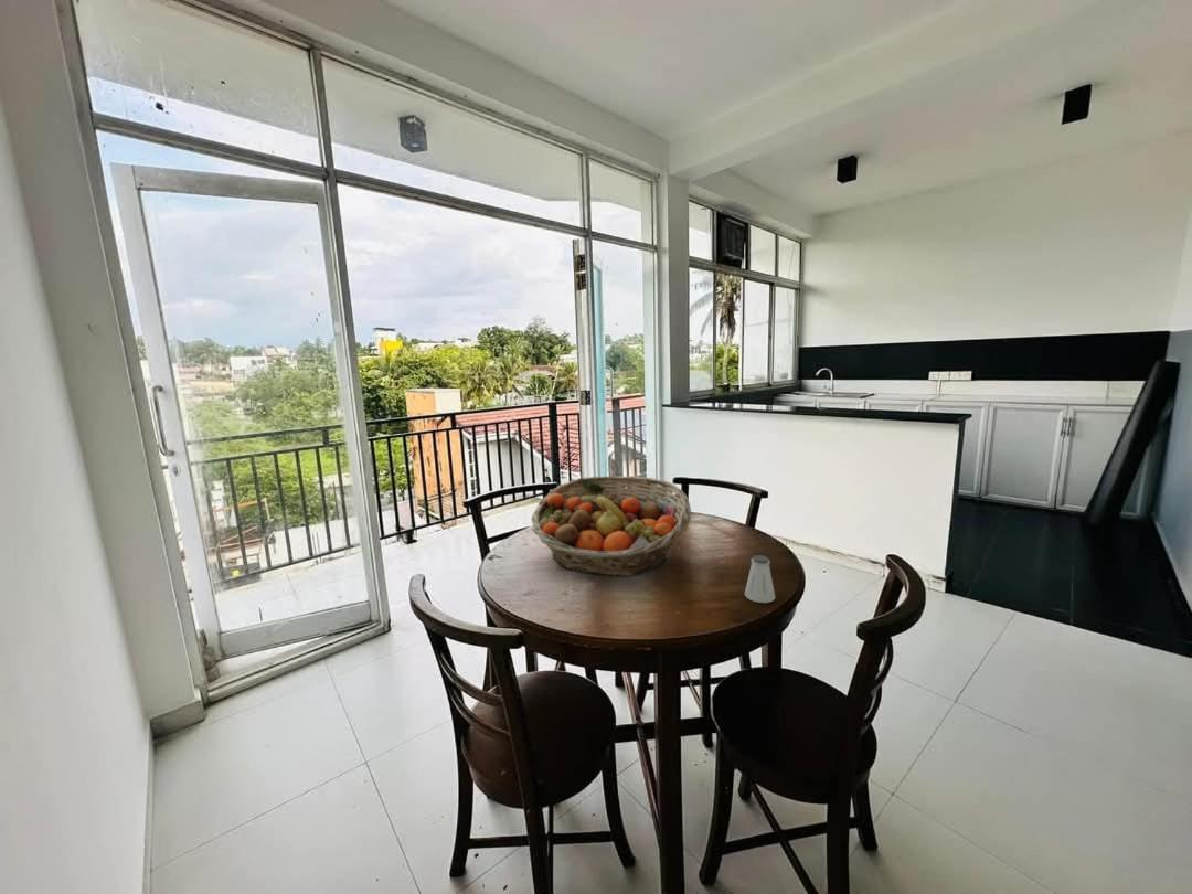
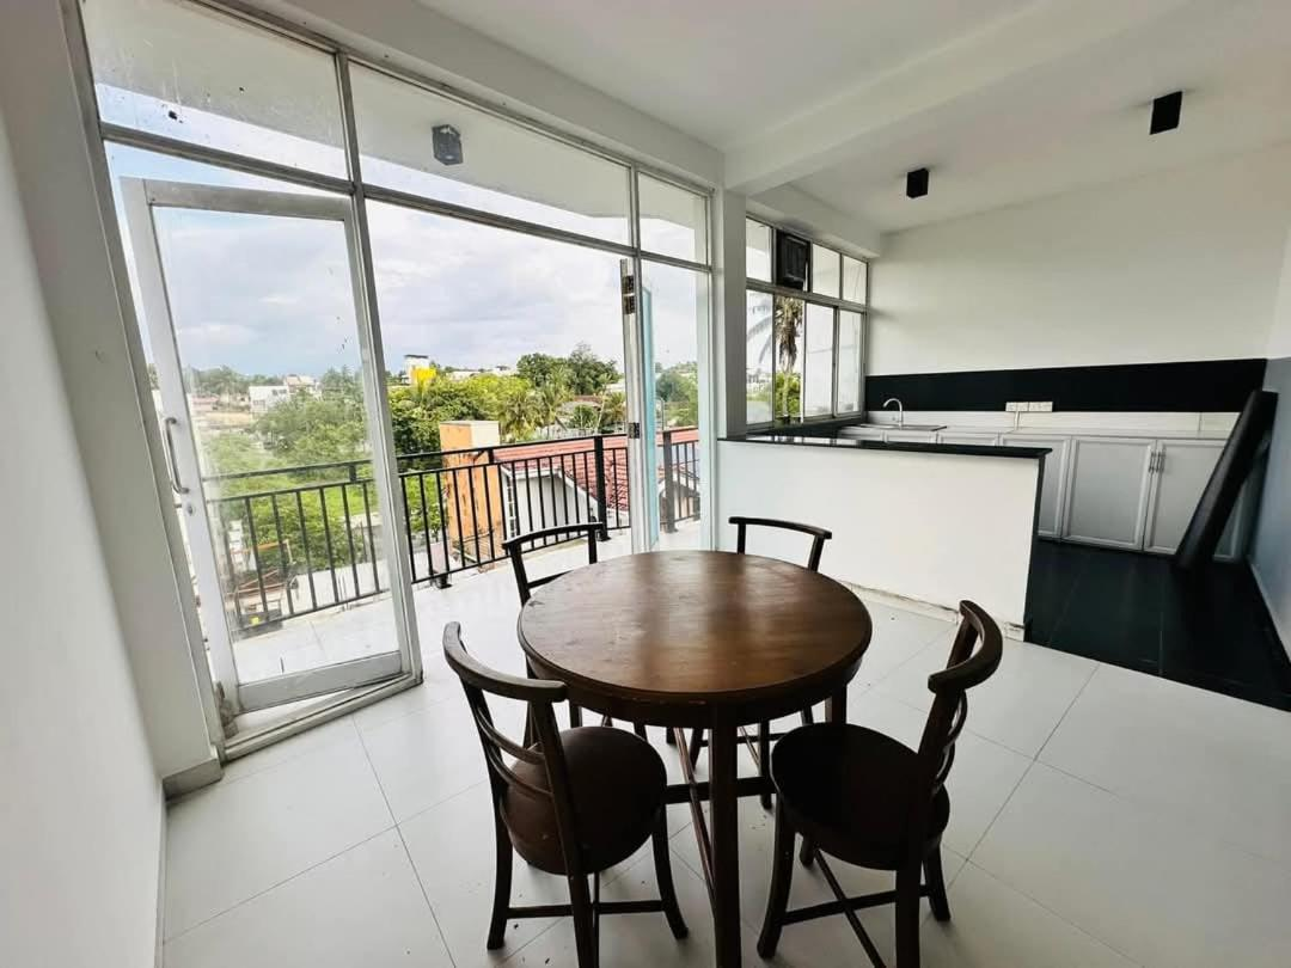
- fruit basket [530,475,692,577]
- saltshaker [744,554,777,604]
